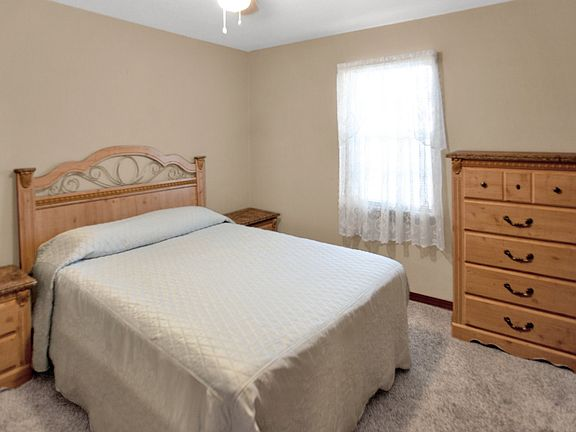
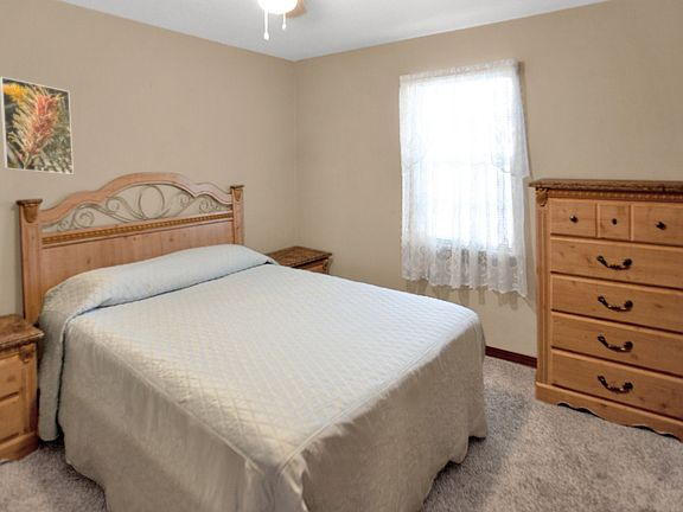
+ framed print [0,76,75,175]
